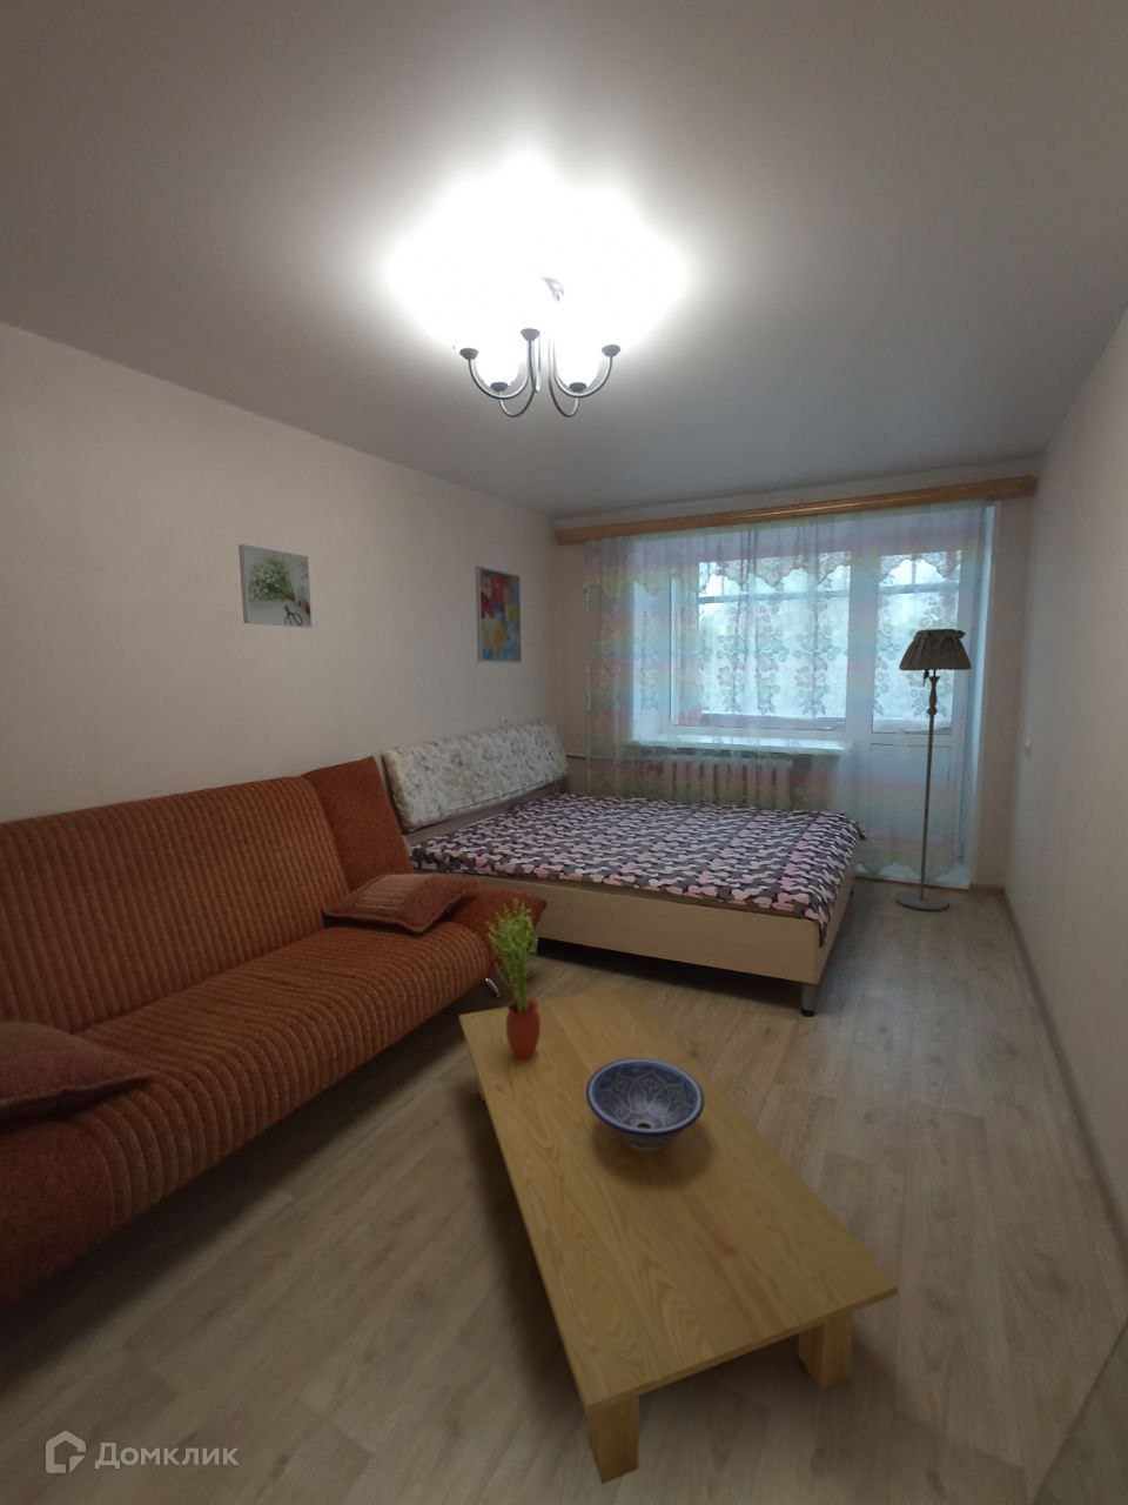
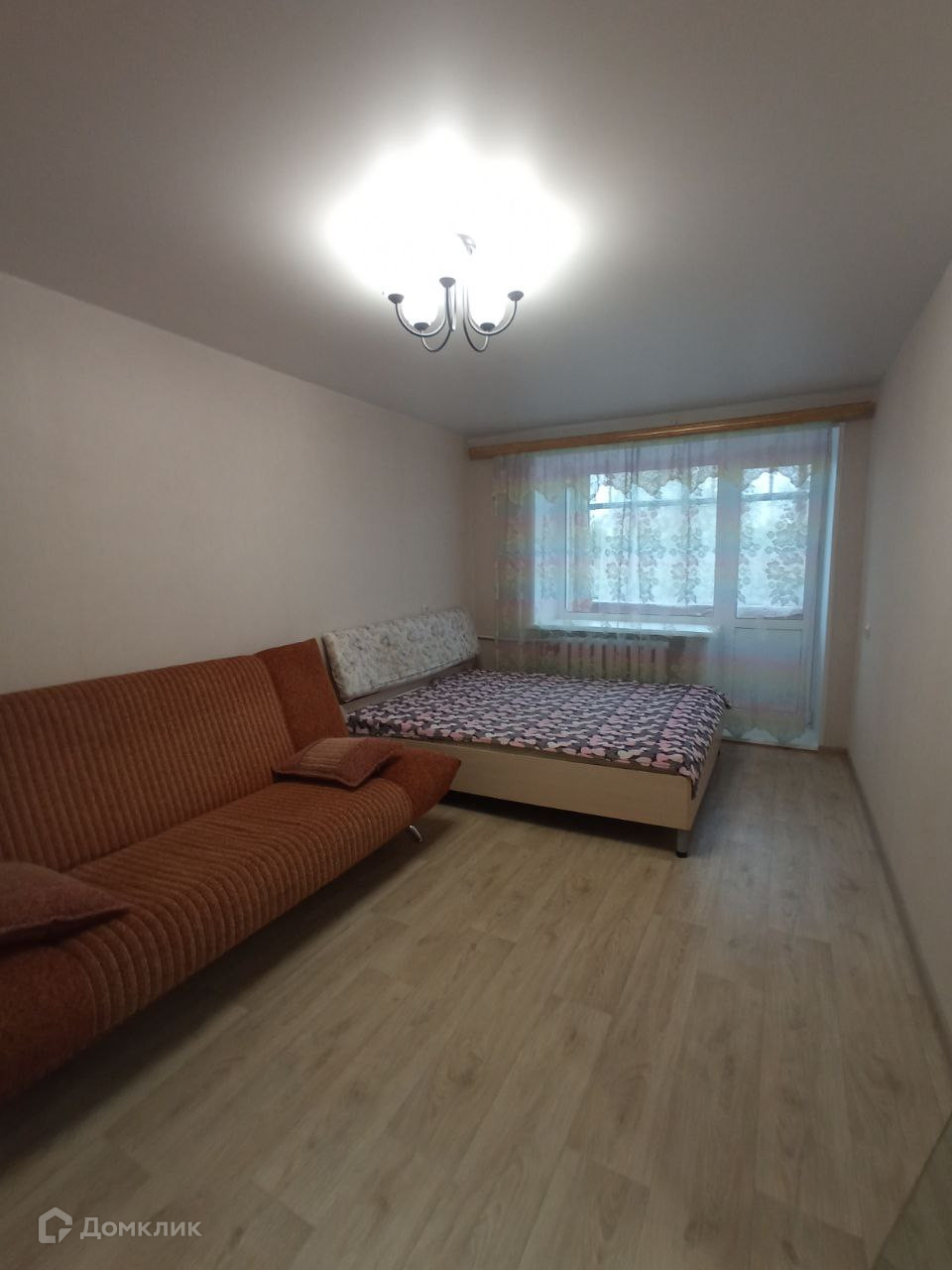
- potted plant [485,896,540,1059]
- decorative bowl [587,1058,704,1151]
- wall art [475,564,523,665]
- coffee table [459,985,899,1486]
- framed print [237,543,313,629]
- floor lamp [895,628,973,911]
